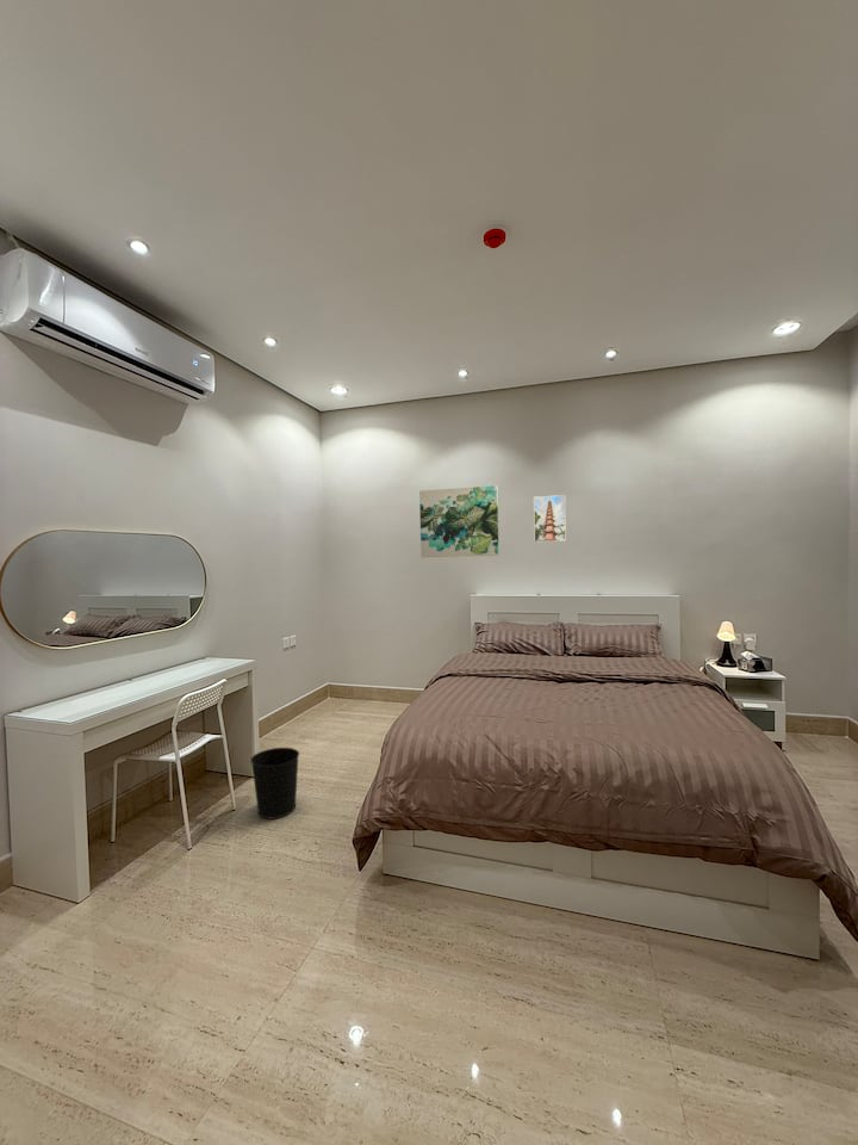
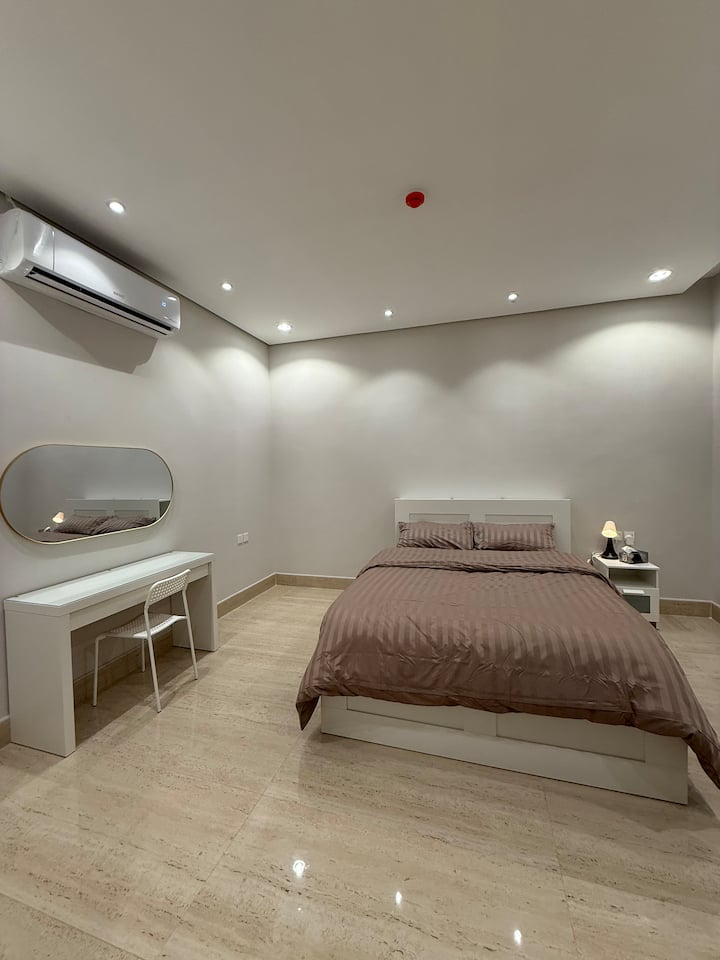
- wall art [418,484,500,558]
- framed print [533,494,567,543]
- wastebasket [249,747,300,821]
